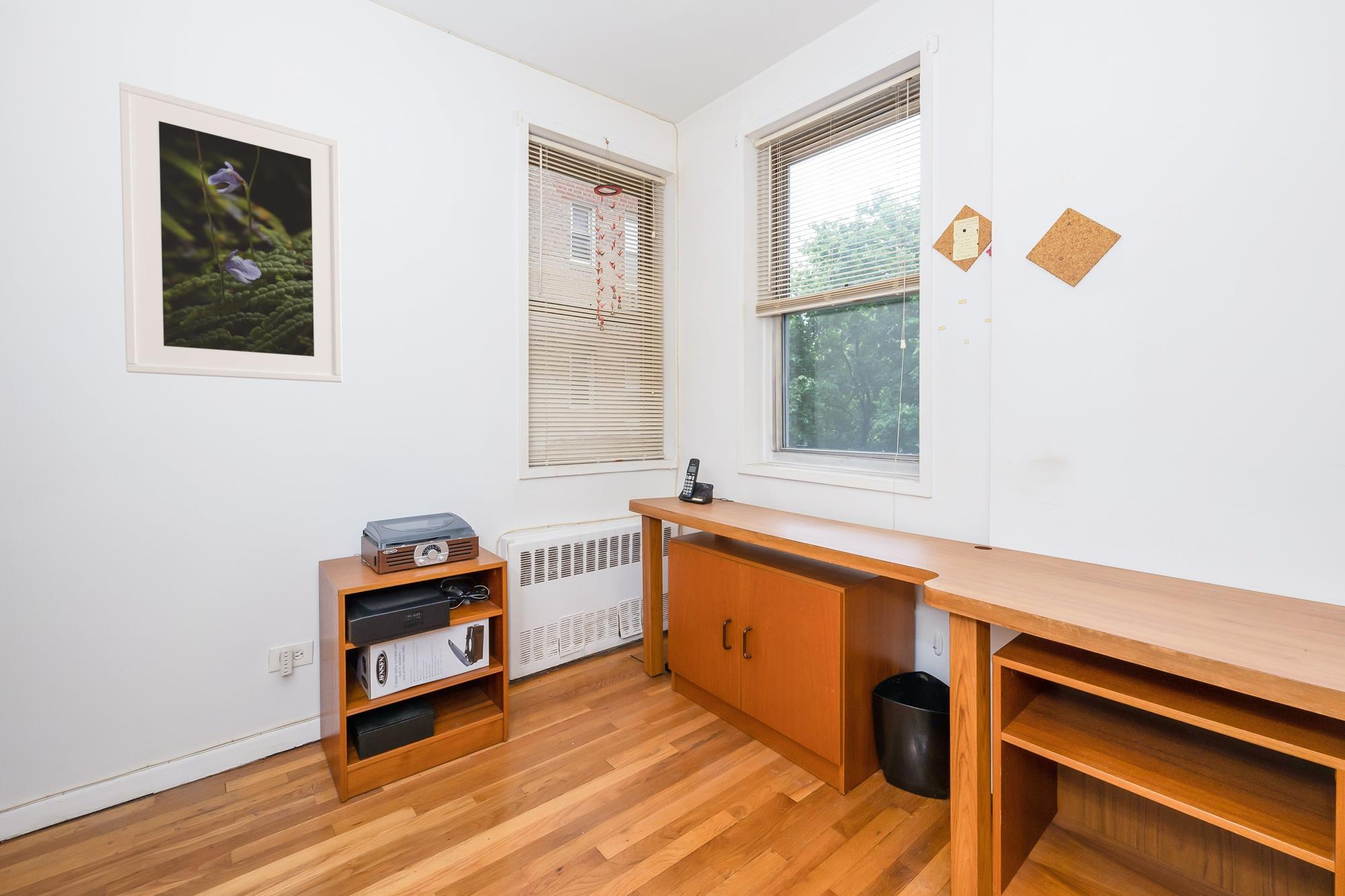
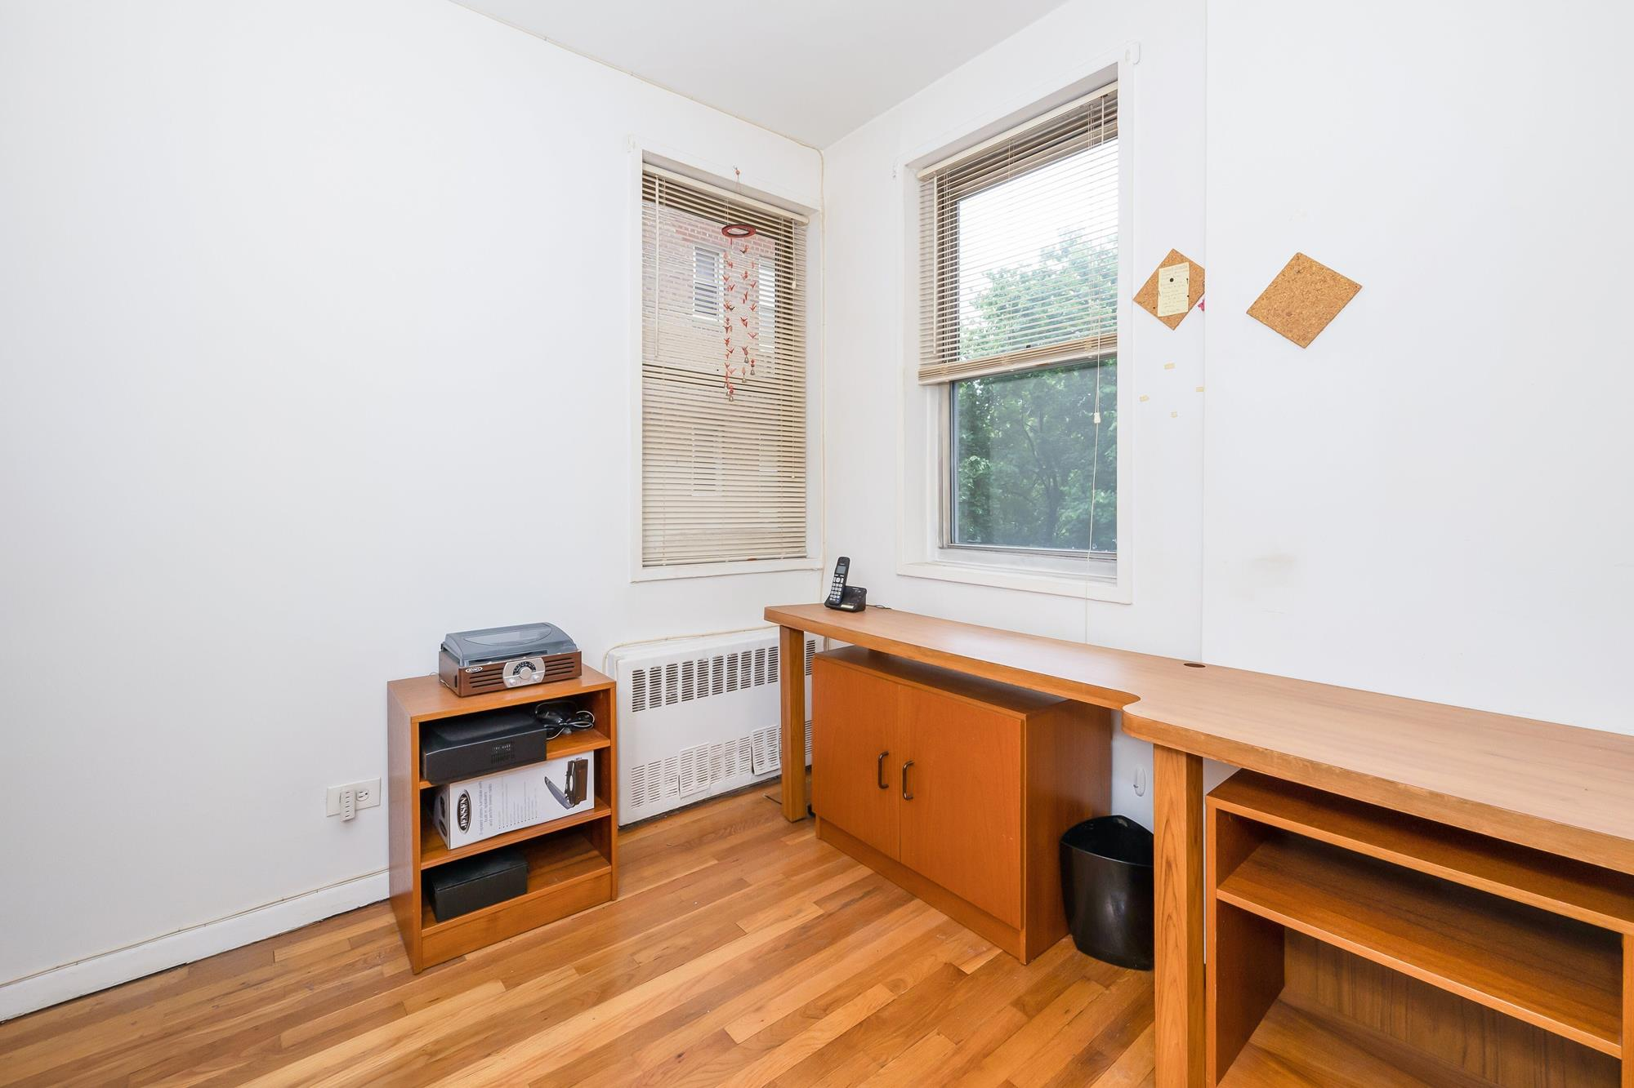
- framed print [118,81,343,383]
